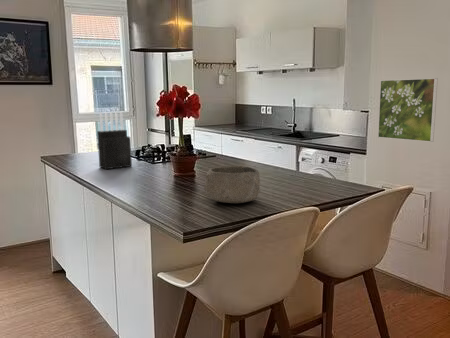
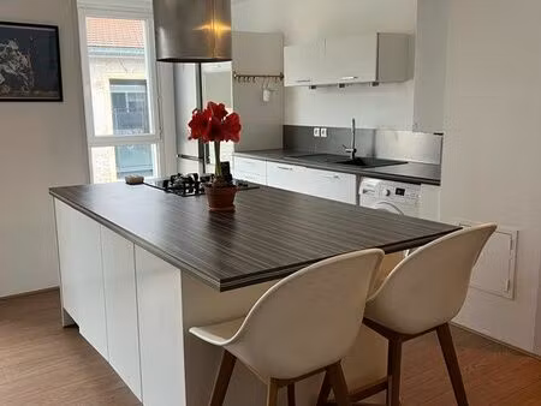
- knife block [96,111,133,170]
- bowl [203,165,261,204]
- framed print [377,77,439,143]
